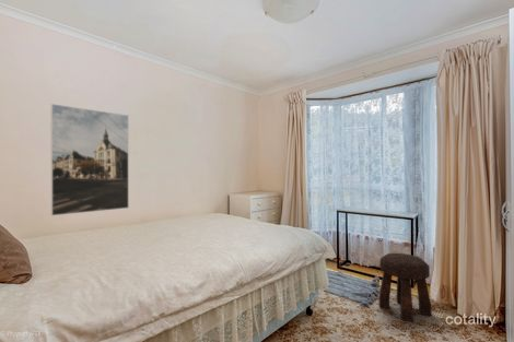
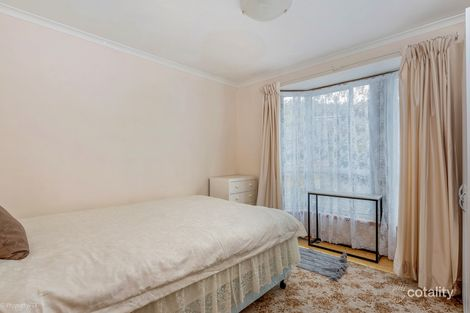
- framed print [50,103,130,216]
- stool [378,252,433,323]
